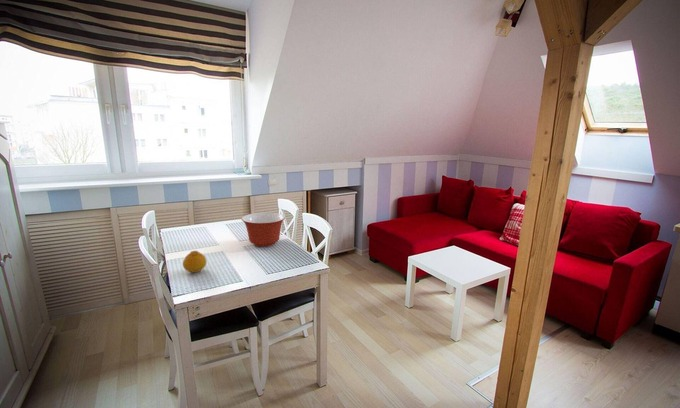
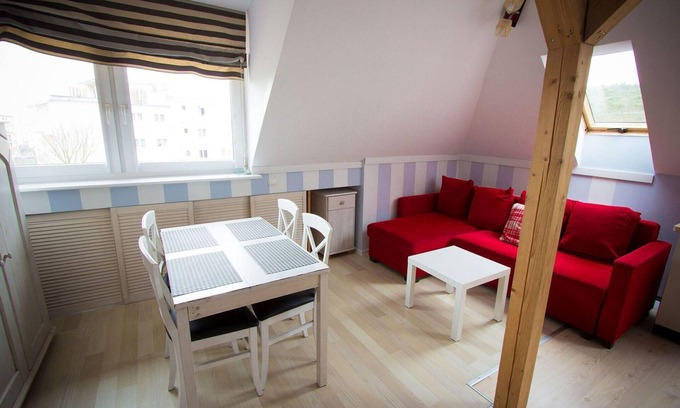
- fruit [182,250,207,274]
- mixing bowl [241,211,286,248]
